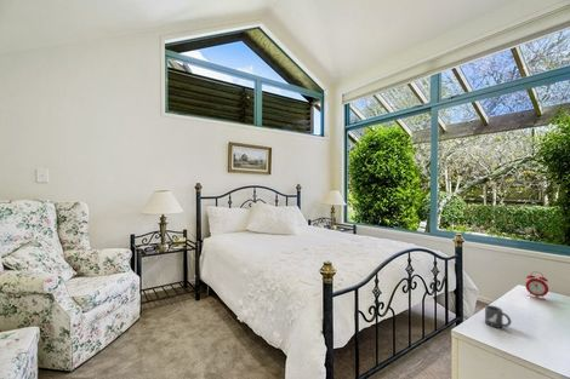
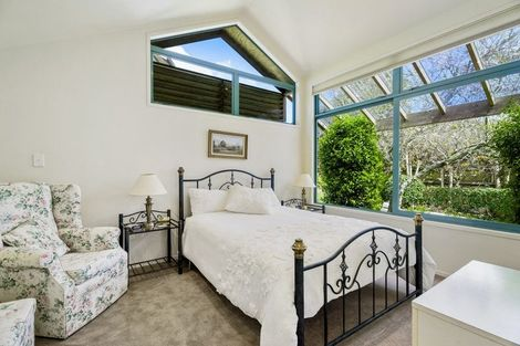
- mug [484,304,513,328]
- alarm clock [524,271,549,300]
